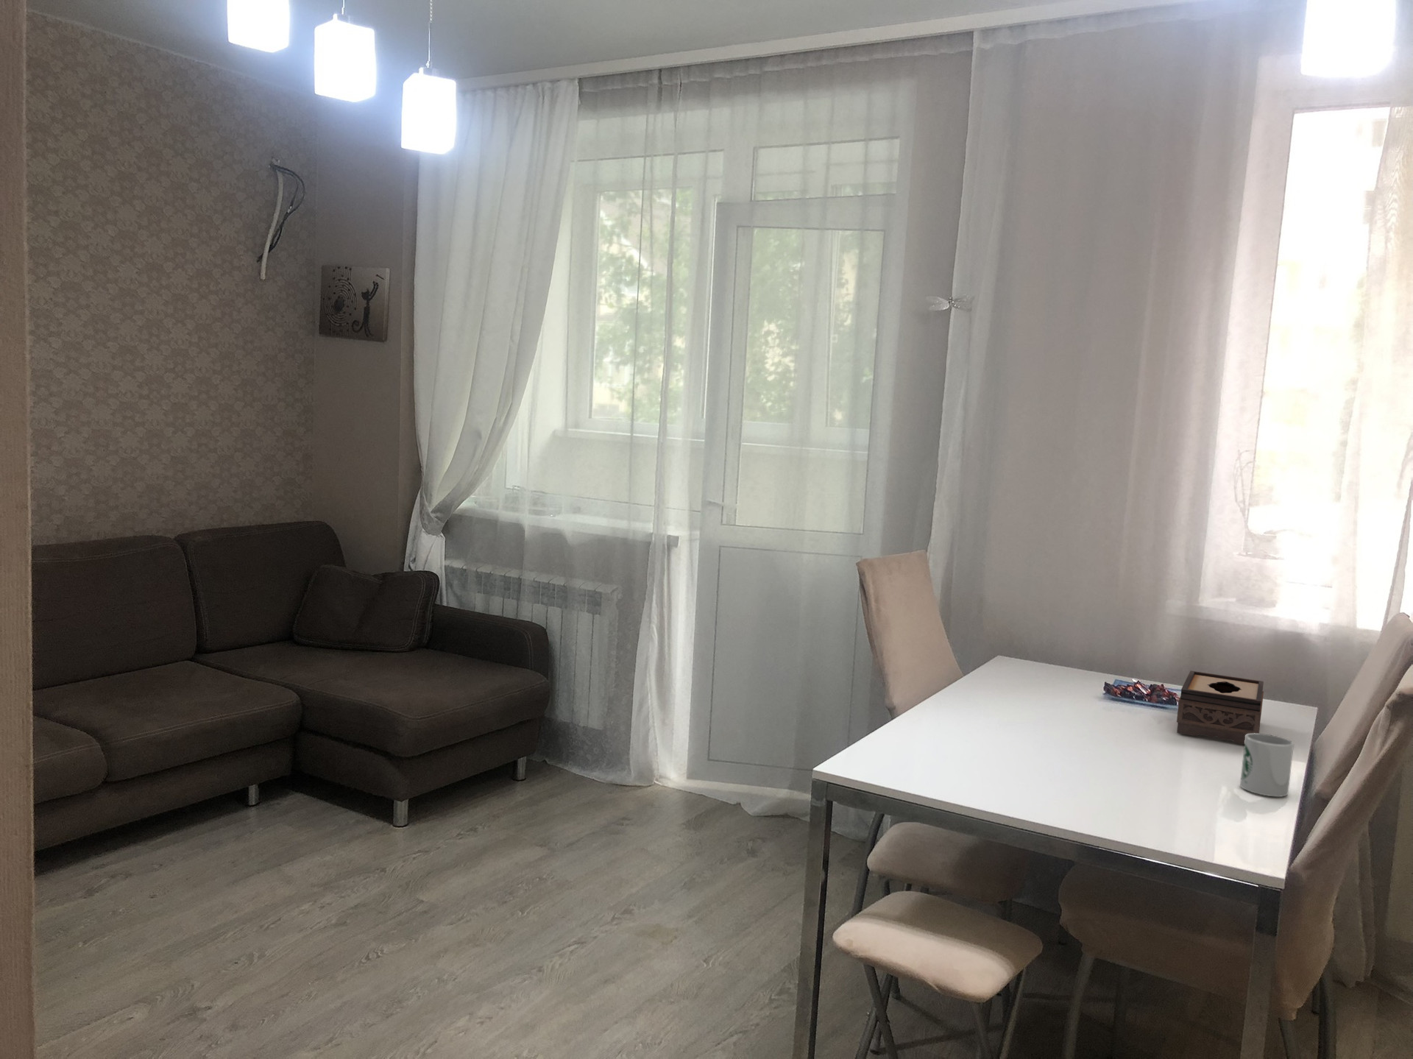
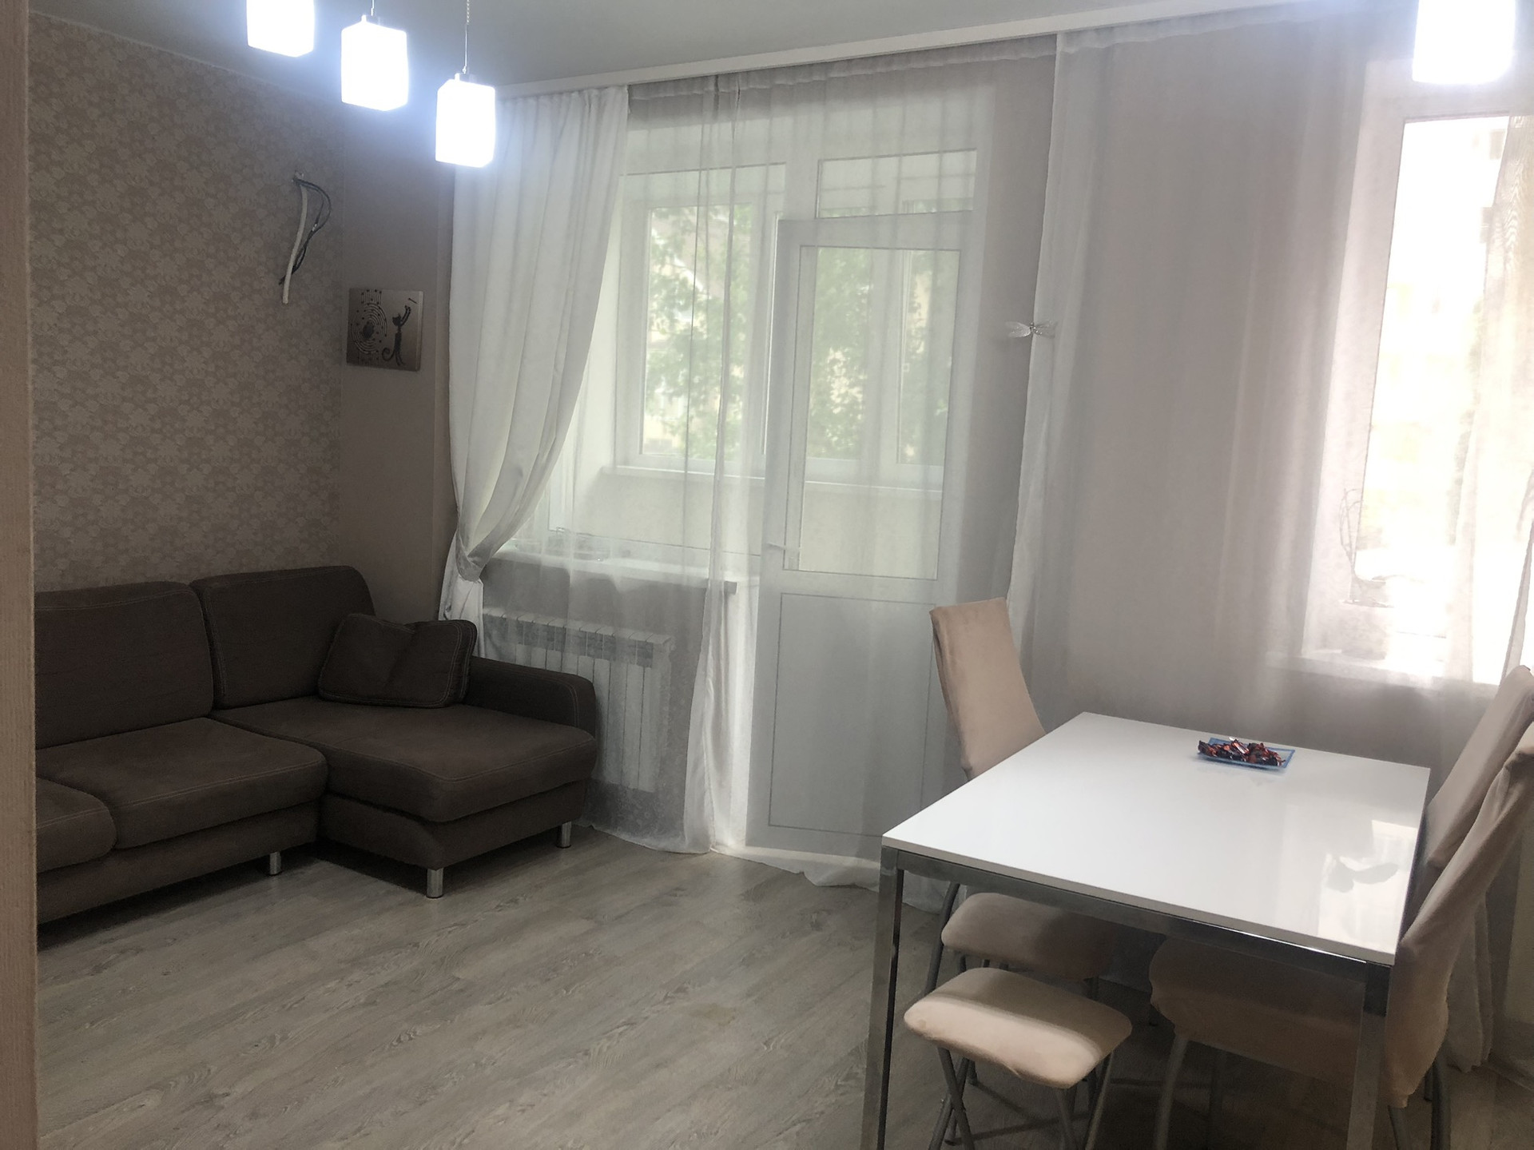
- mug [1239,733,1295,798]
- tissue box [1176,671,1264,745]
